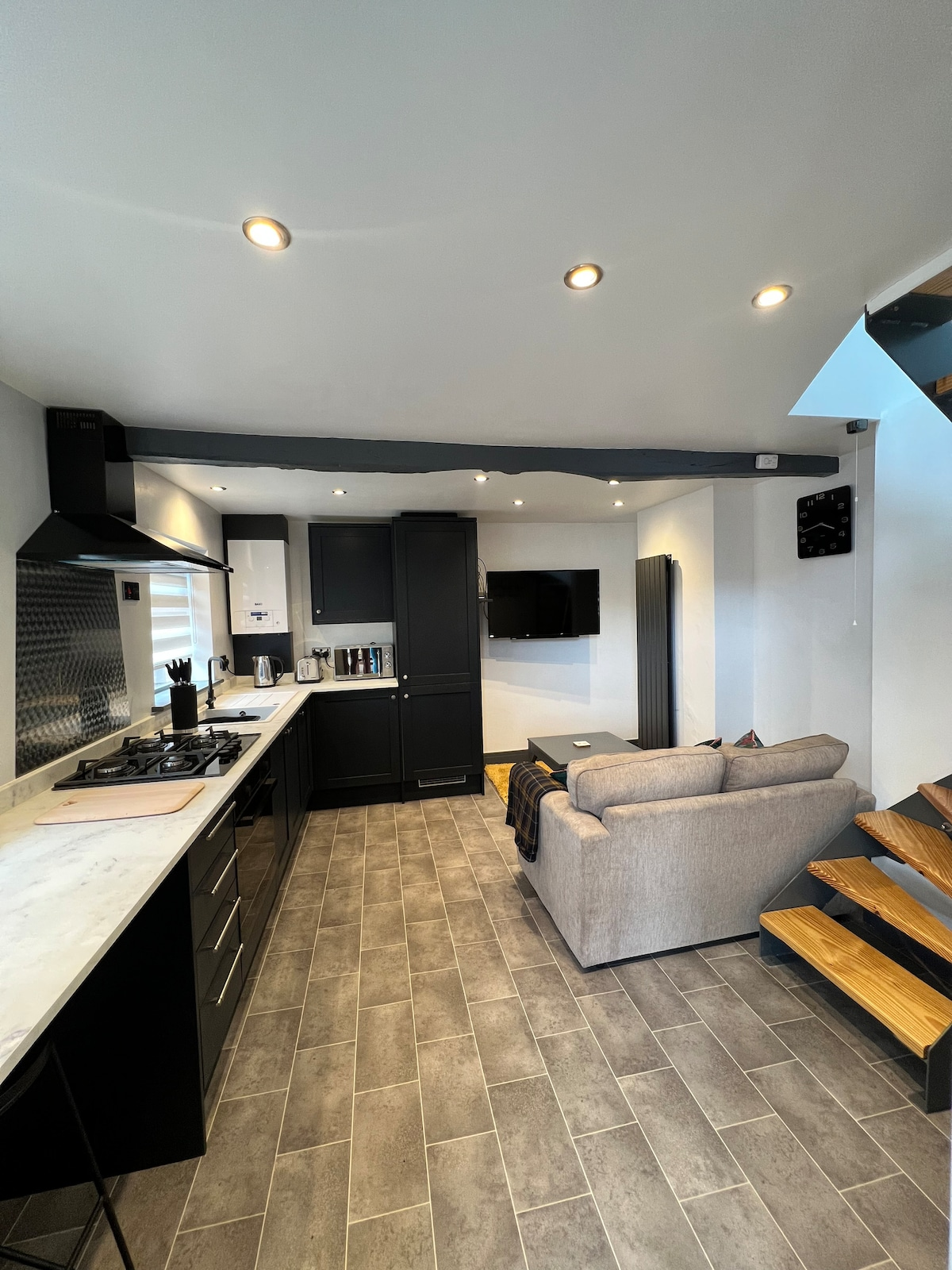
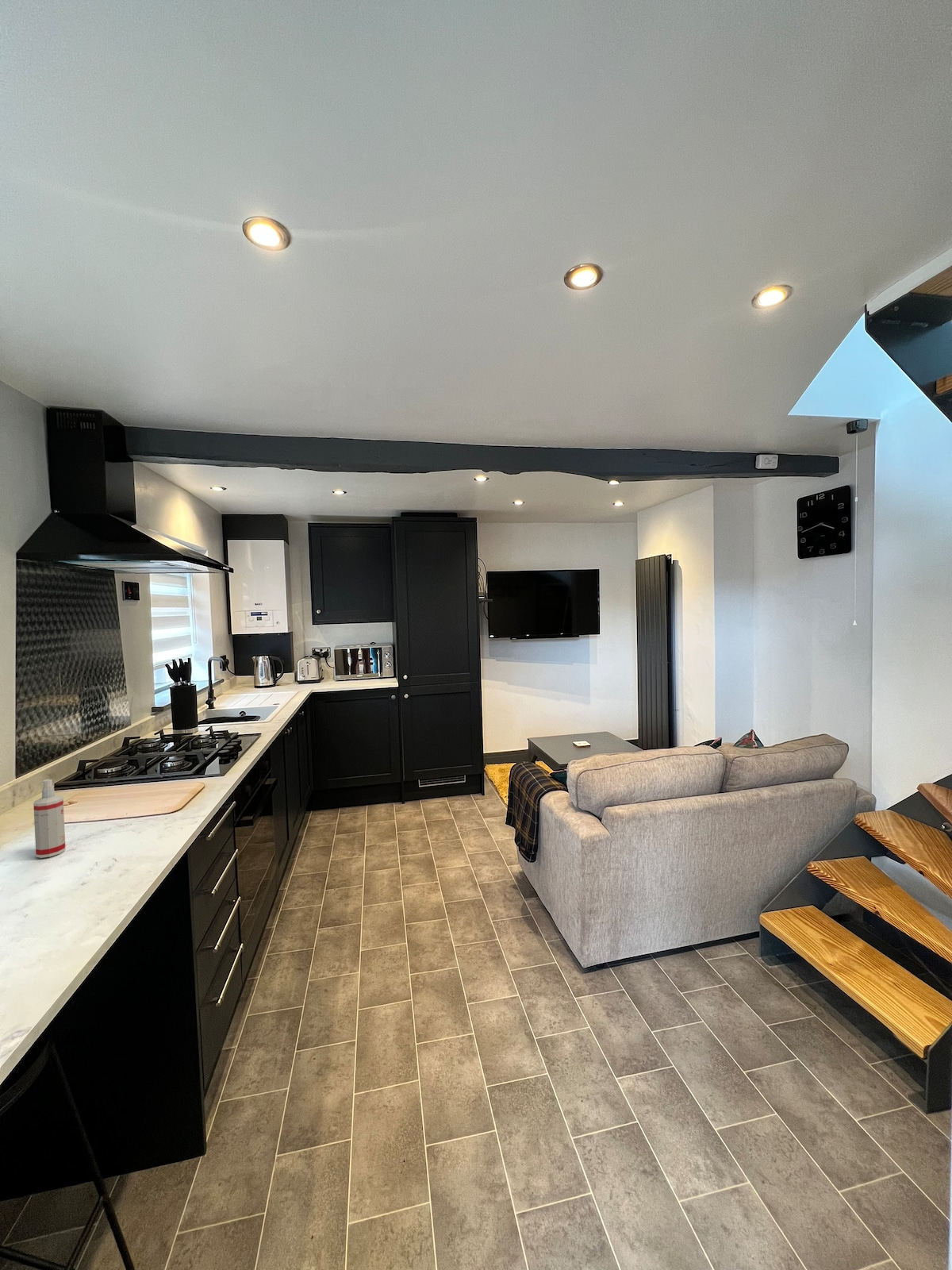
+ spray bottle [33,779,67,859]
